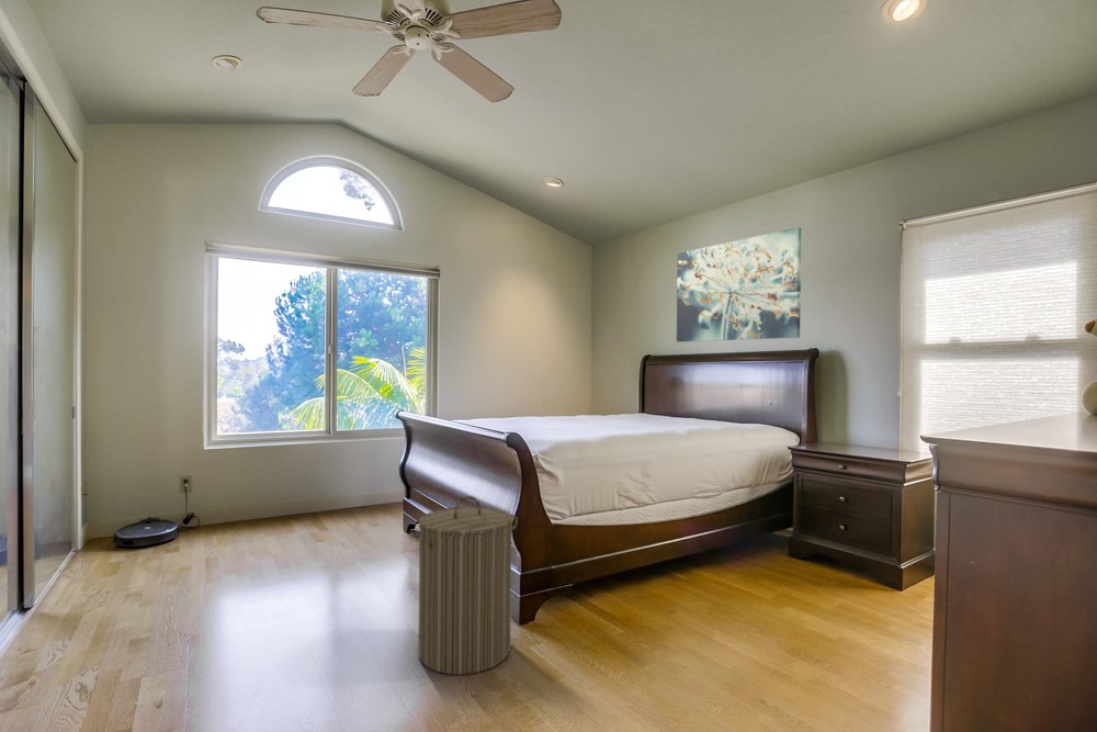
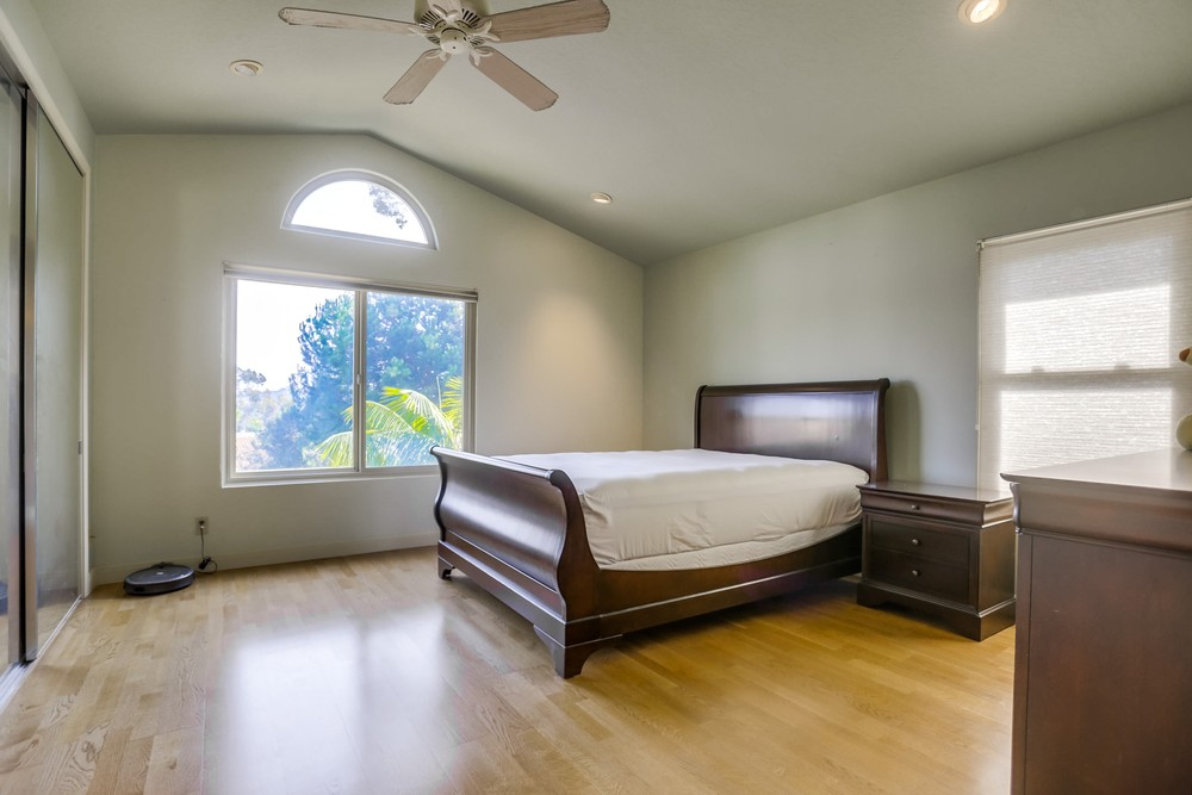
- wall art [676,226,802,342]
- laundry hamper [409,495,519,676]
